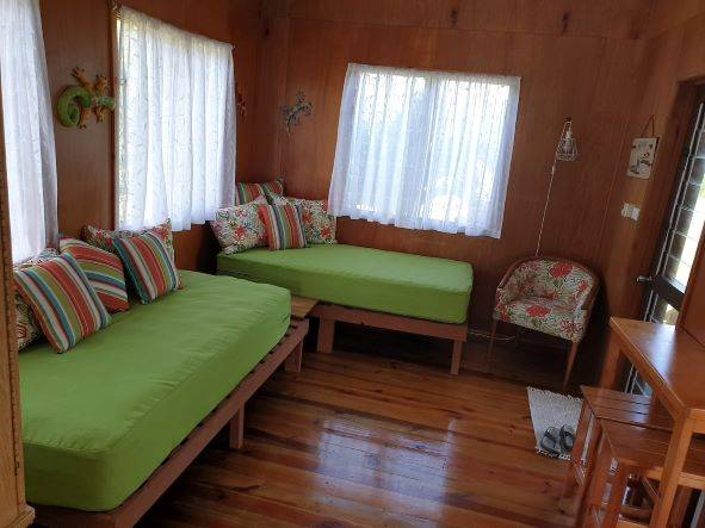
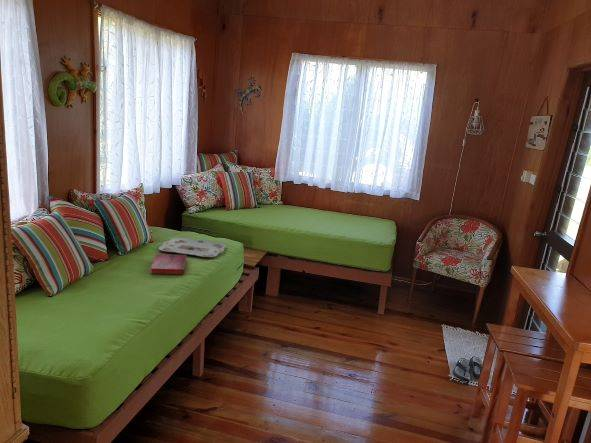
+ serving tray [158,237,227,258]
+ hardback book [149,253,188,276]
